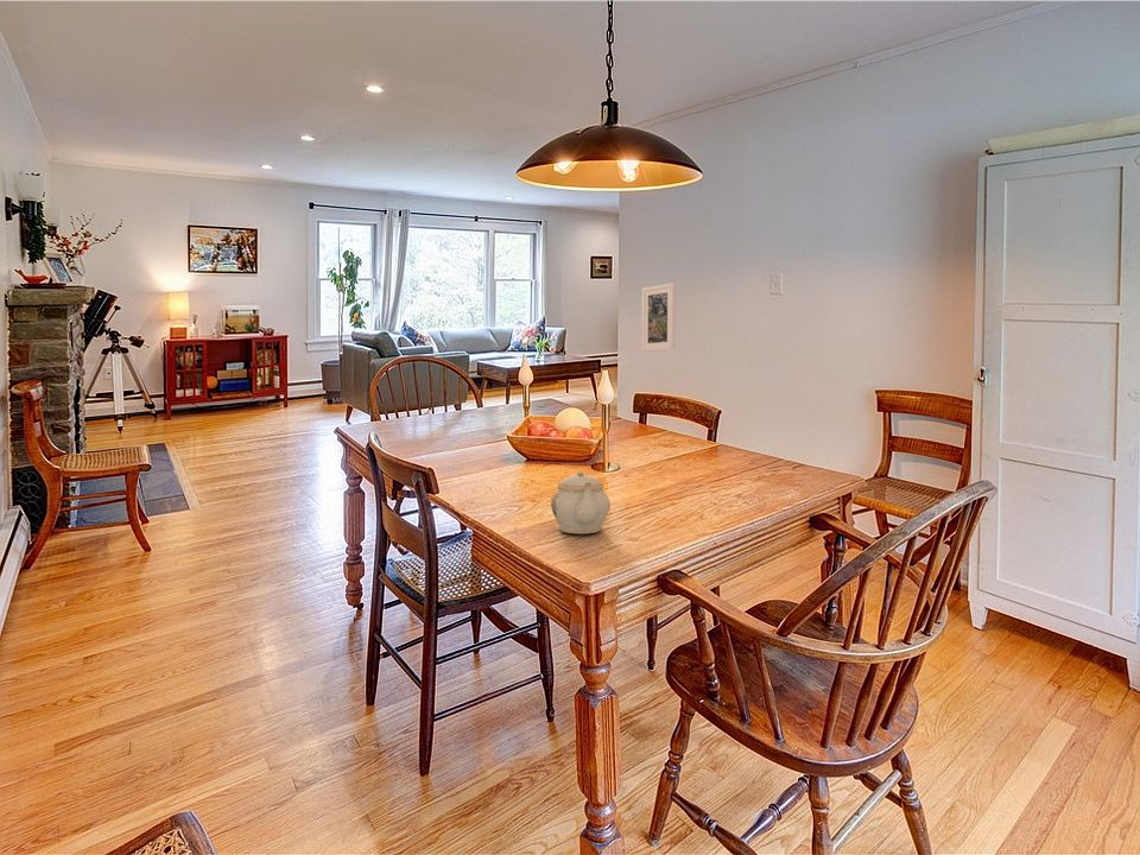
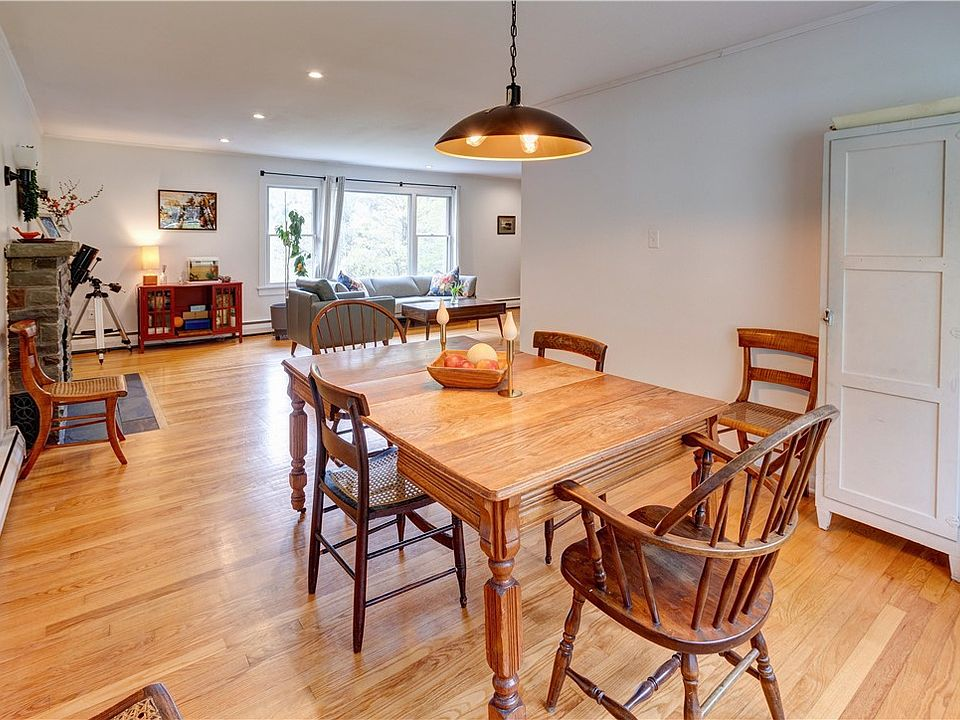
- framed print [641,281,677,353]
- teapot [550,470,612,534]
